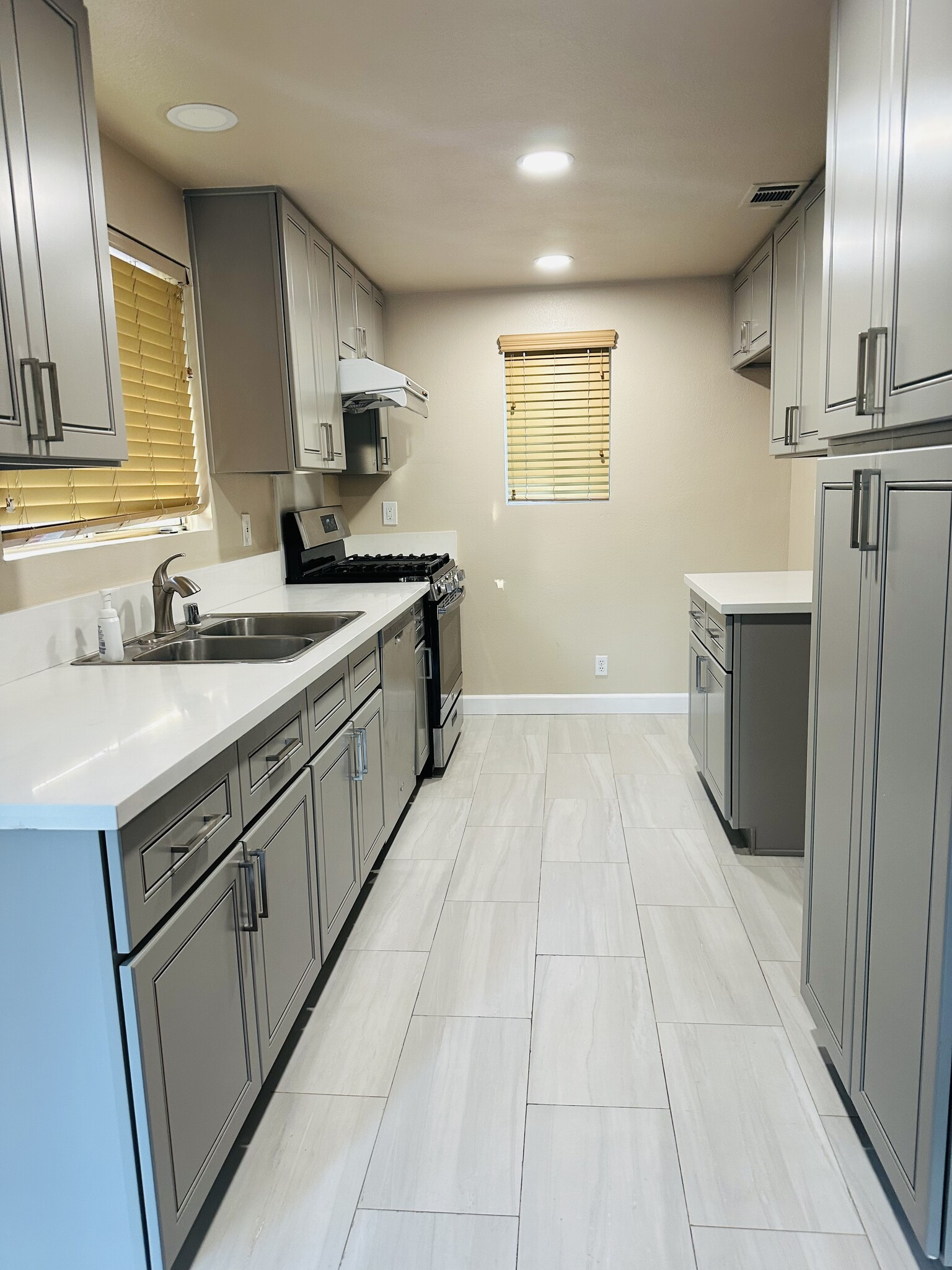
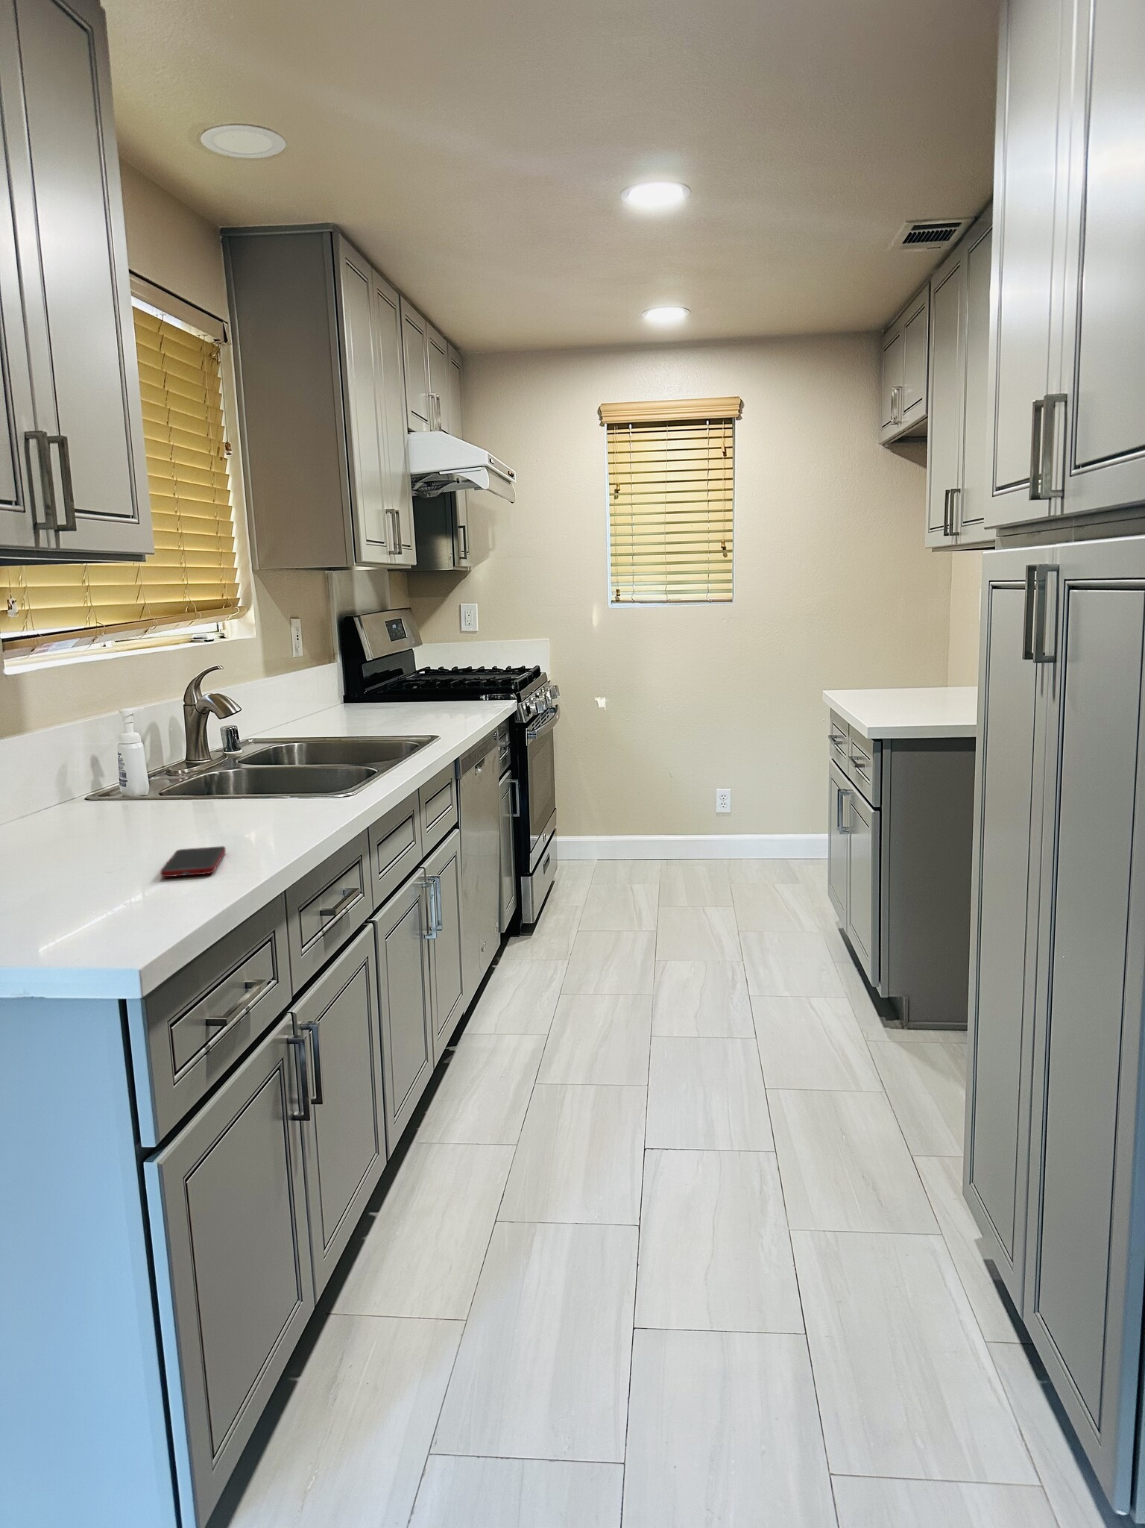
+ cell phone [160,846,226,877]
